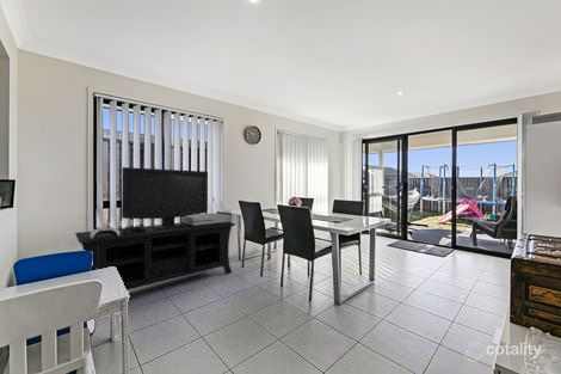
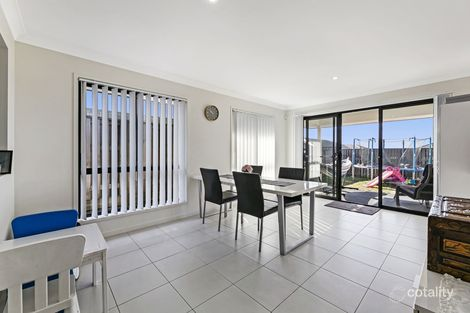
- media console [74,166,236,292]
